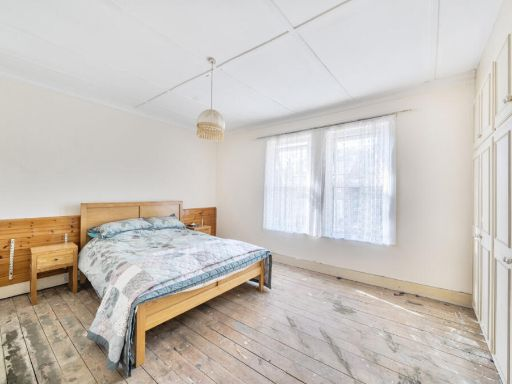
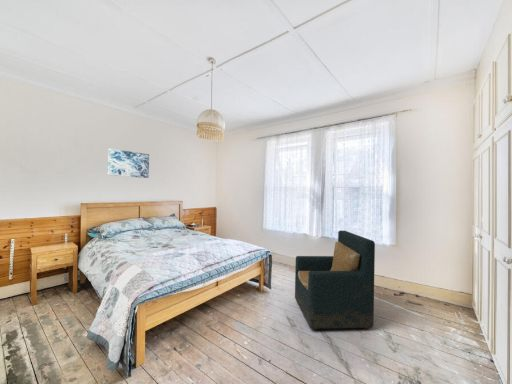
+ armchair [294,230,376,331]
+ wall art [107,147,150,179]
